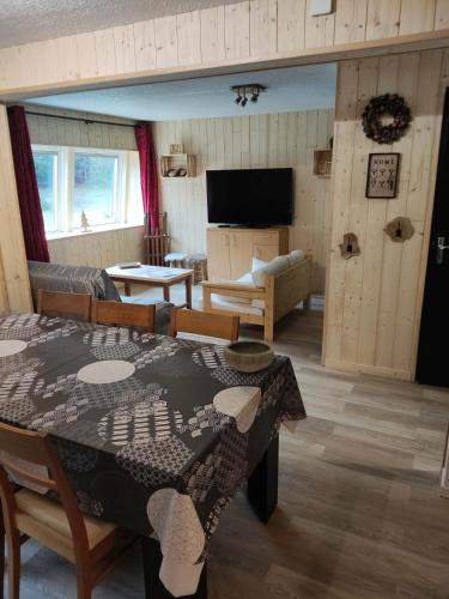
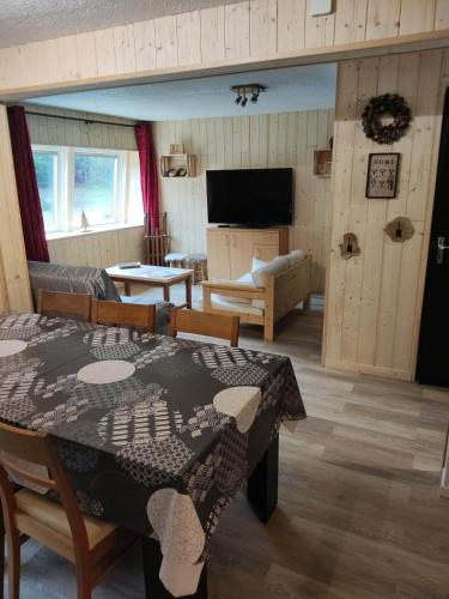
- bowl [222,339,275,374]
